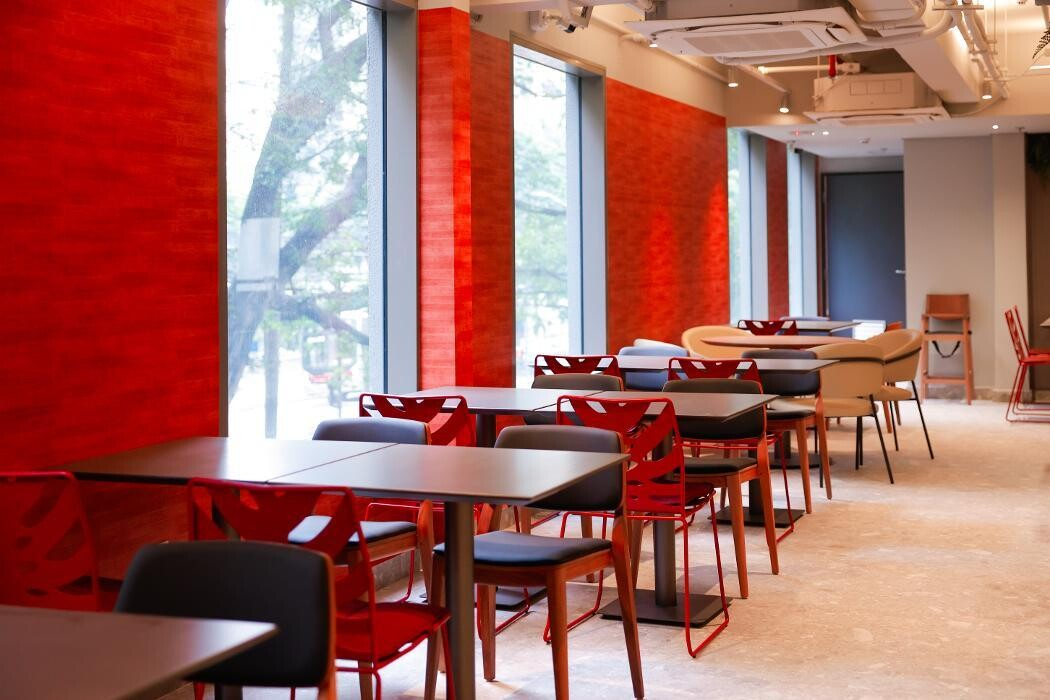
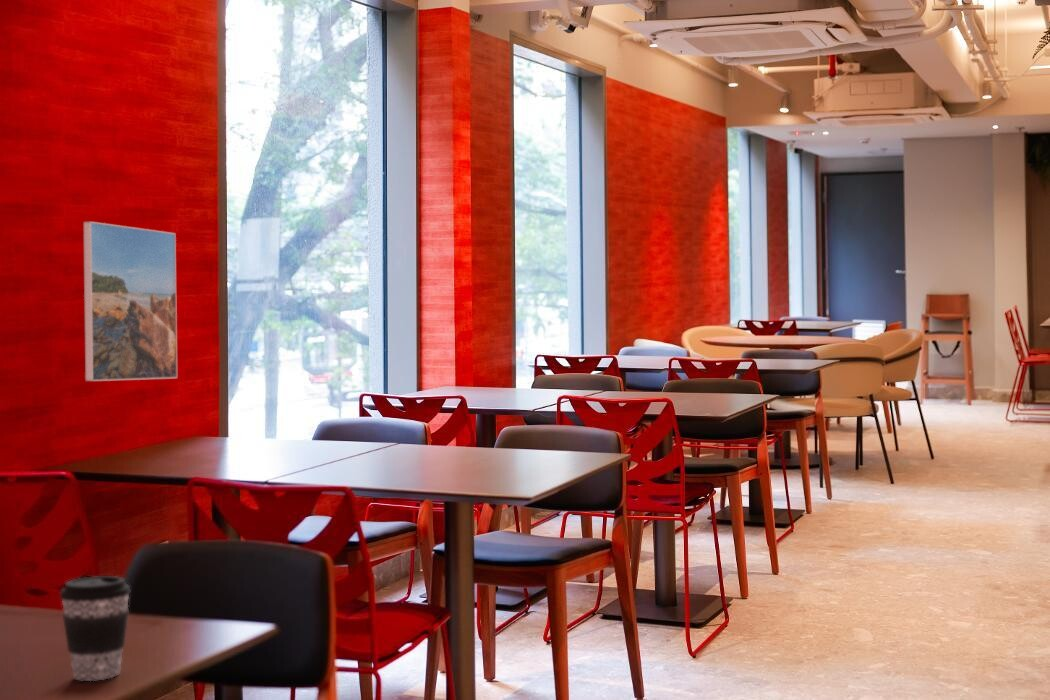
+ coffee cup [59,575,131,682]
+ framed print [83,221,178,382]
